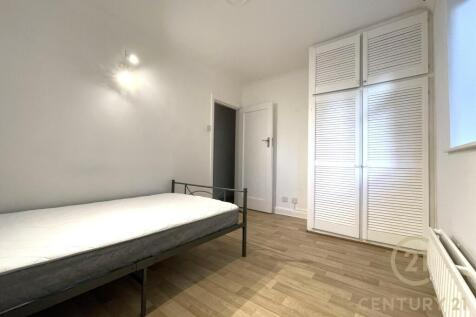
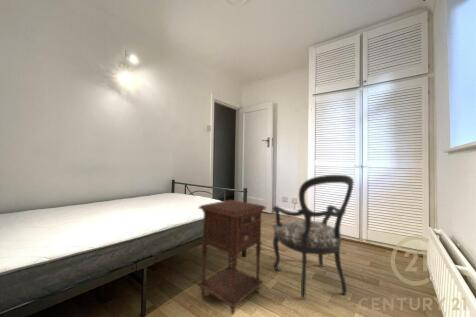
+ armchair [272,174,355,300]
+ nightstand [196,199,267,316]
